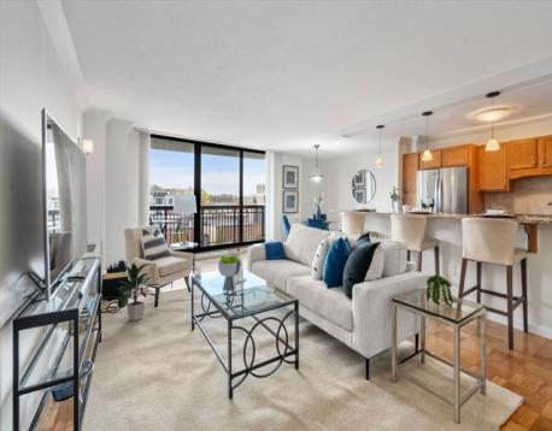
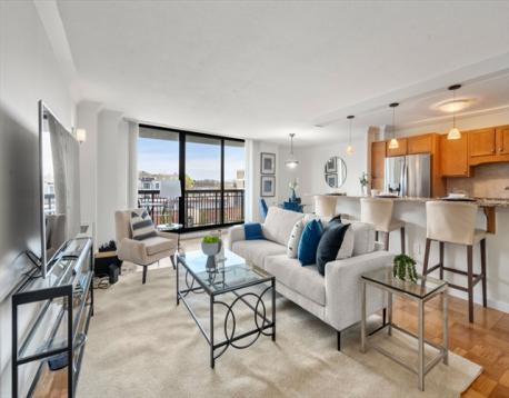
- indoor plant [113,261,163,323]
